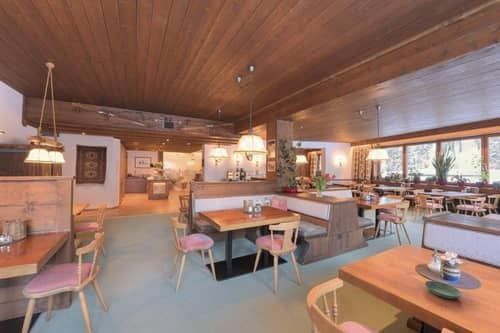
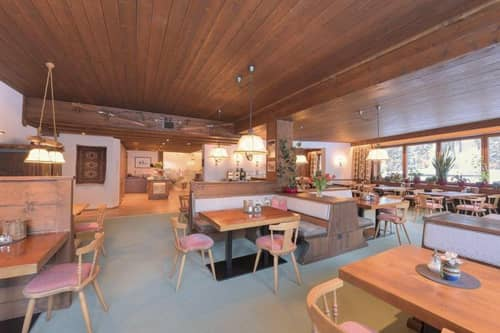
- saucer [424,280,463,300]
